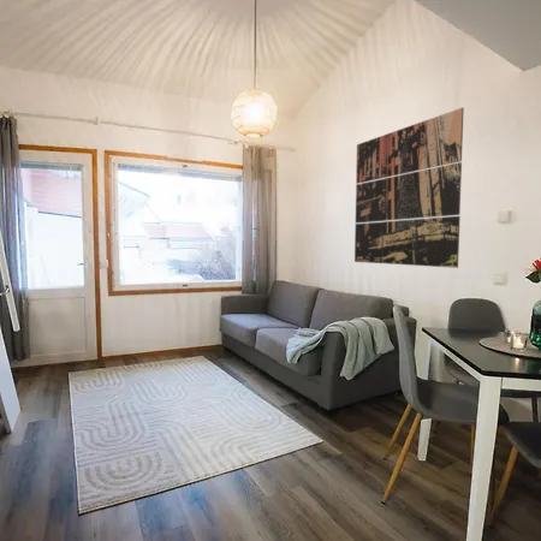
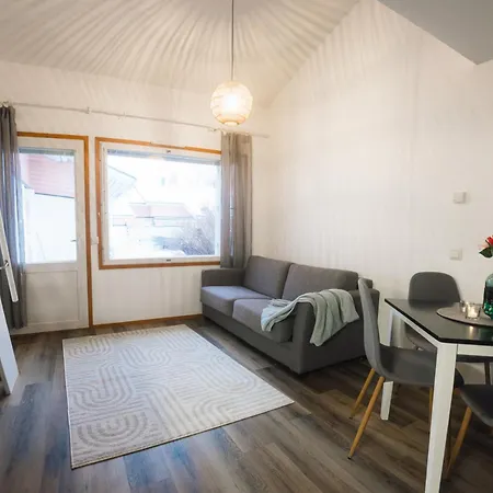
- wall art [353,107,465,269]
